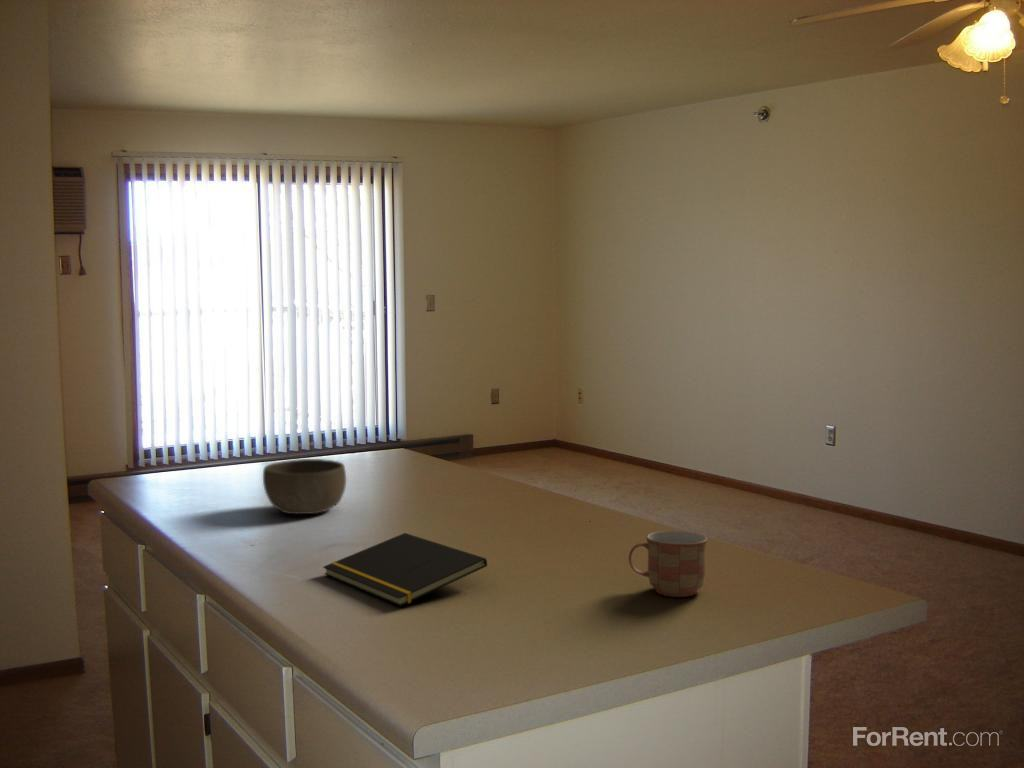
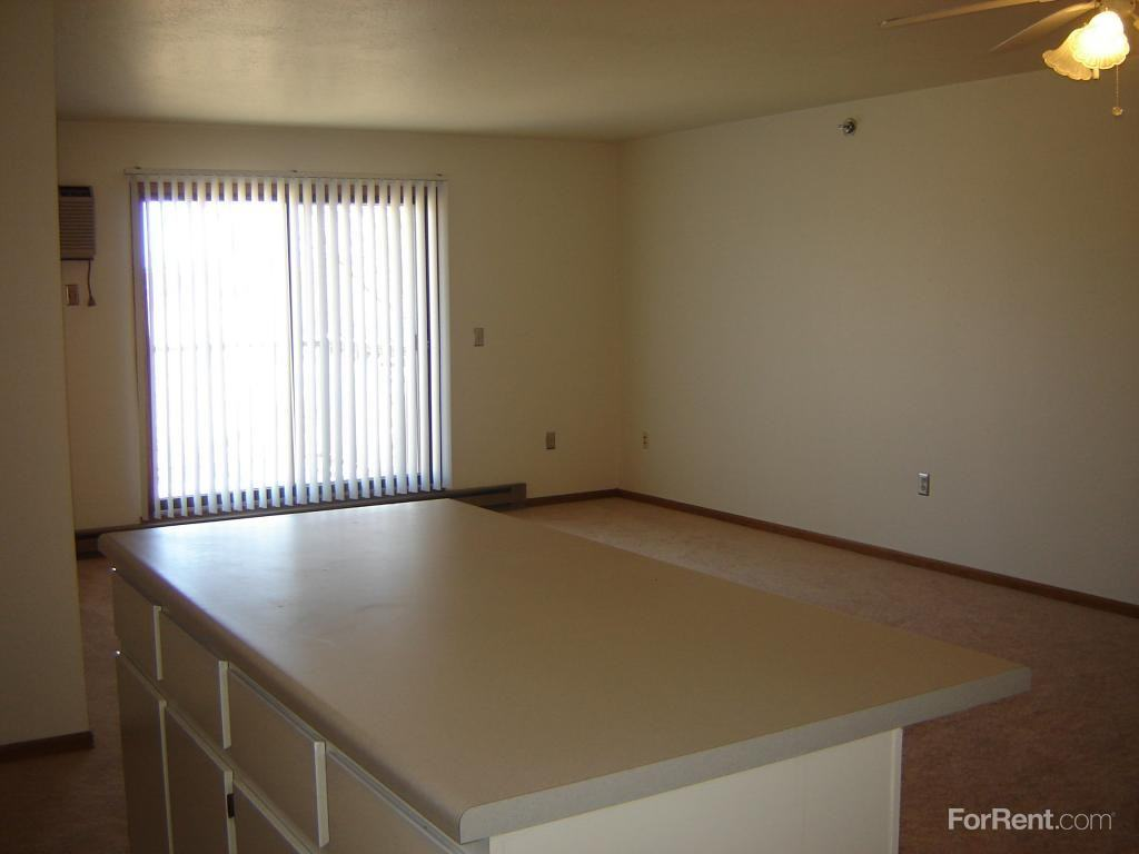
- mug [628,530,709,598]
- notepad [322,532,488,607]
- bowl [262,458,347,515]
